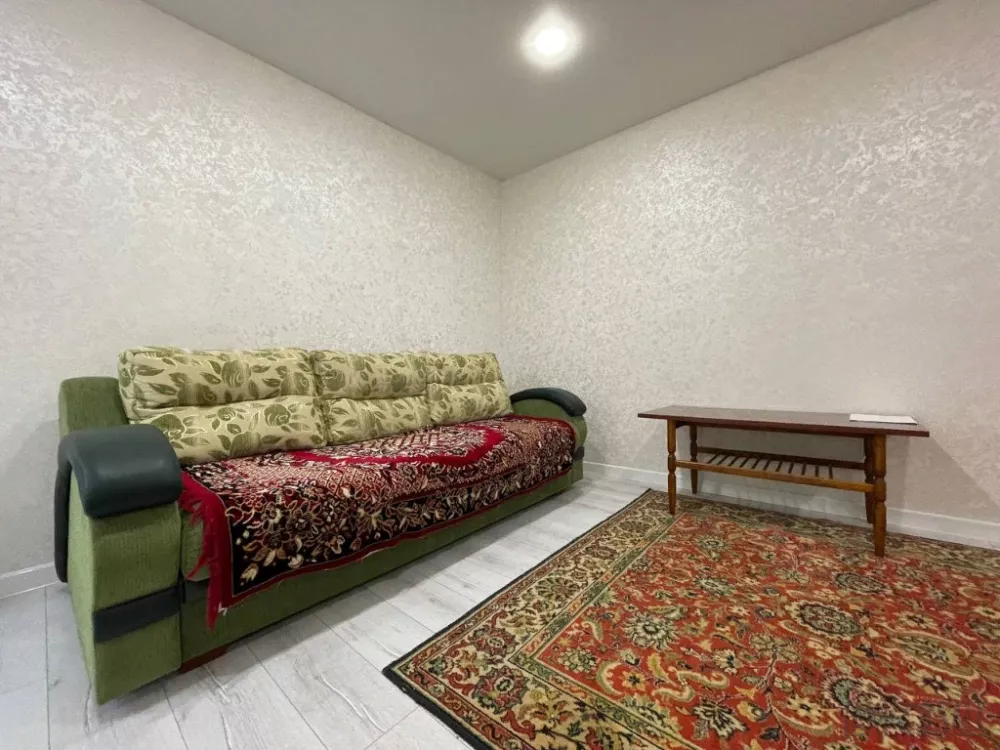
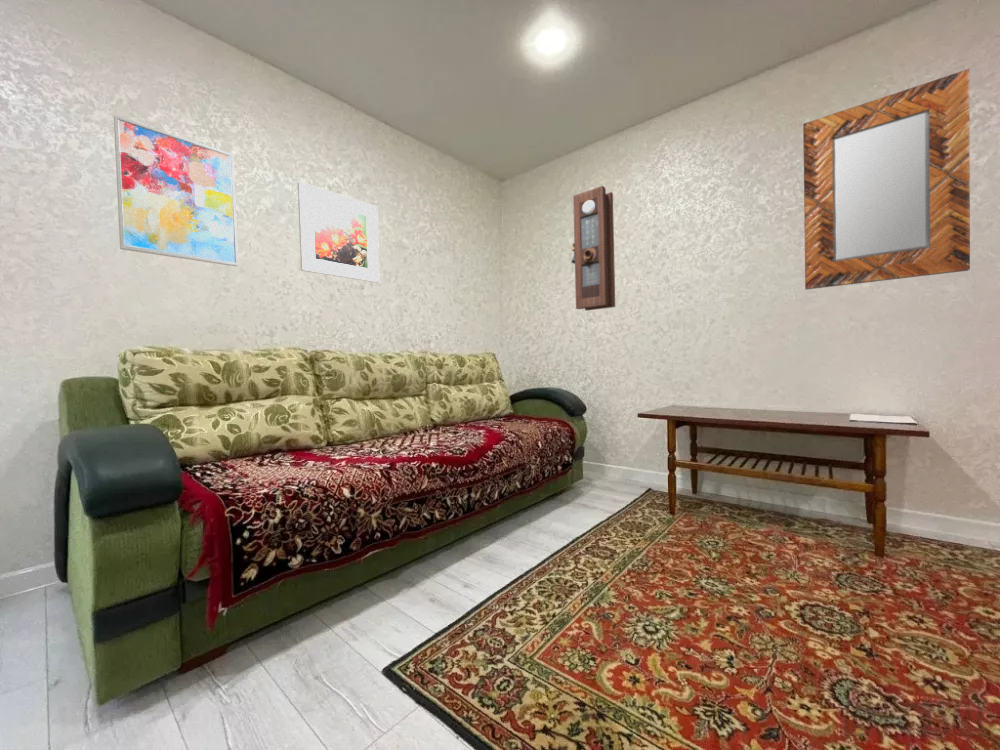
+ home mirror [802,68,971,290]
+ pendulum clock [570,185,616,312]
+ wall art [113,114,239,267]
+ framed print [297,180,381,284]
